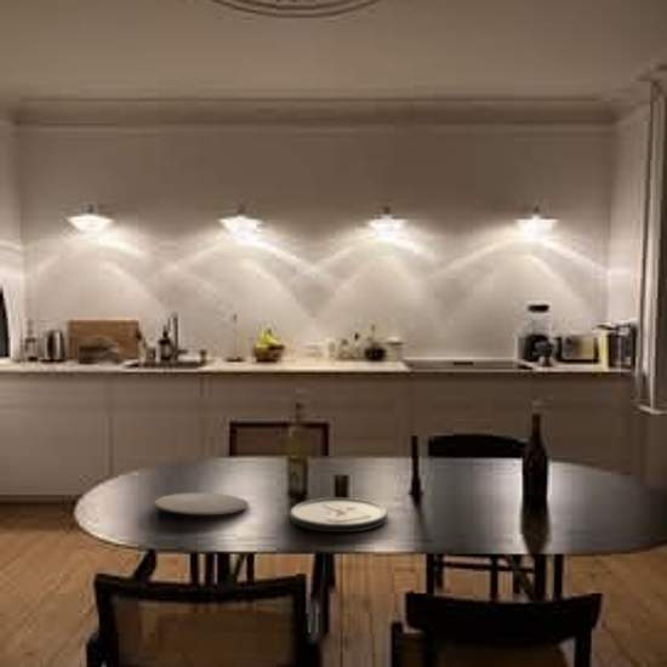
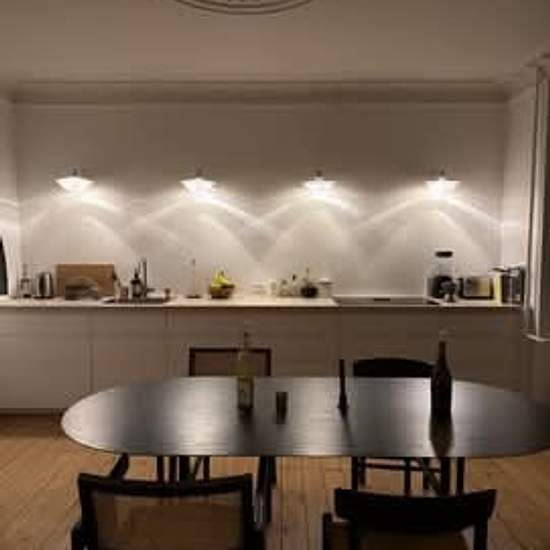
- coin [289,497,389,534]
- plate [153,491,250,517]
